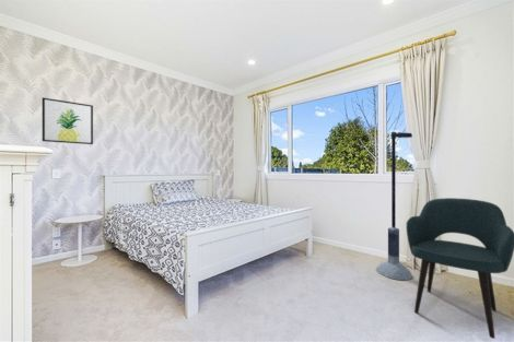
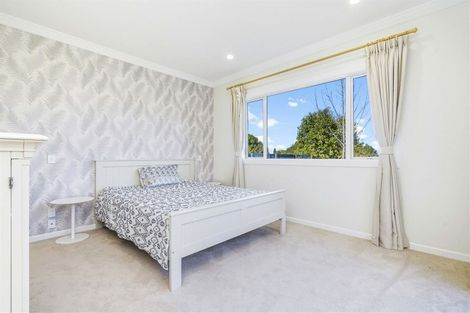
- armchair [405,197,514,340]
- floor lamp [375,131,413,281]
- wall art [42,96,94,145]
